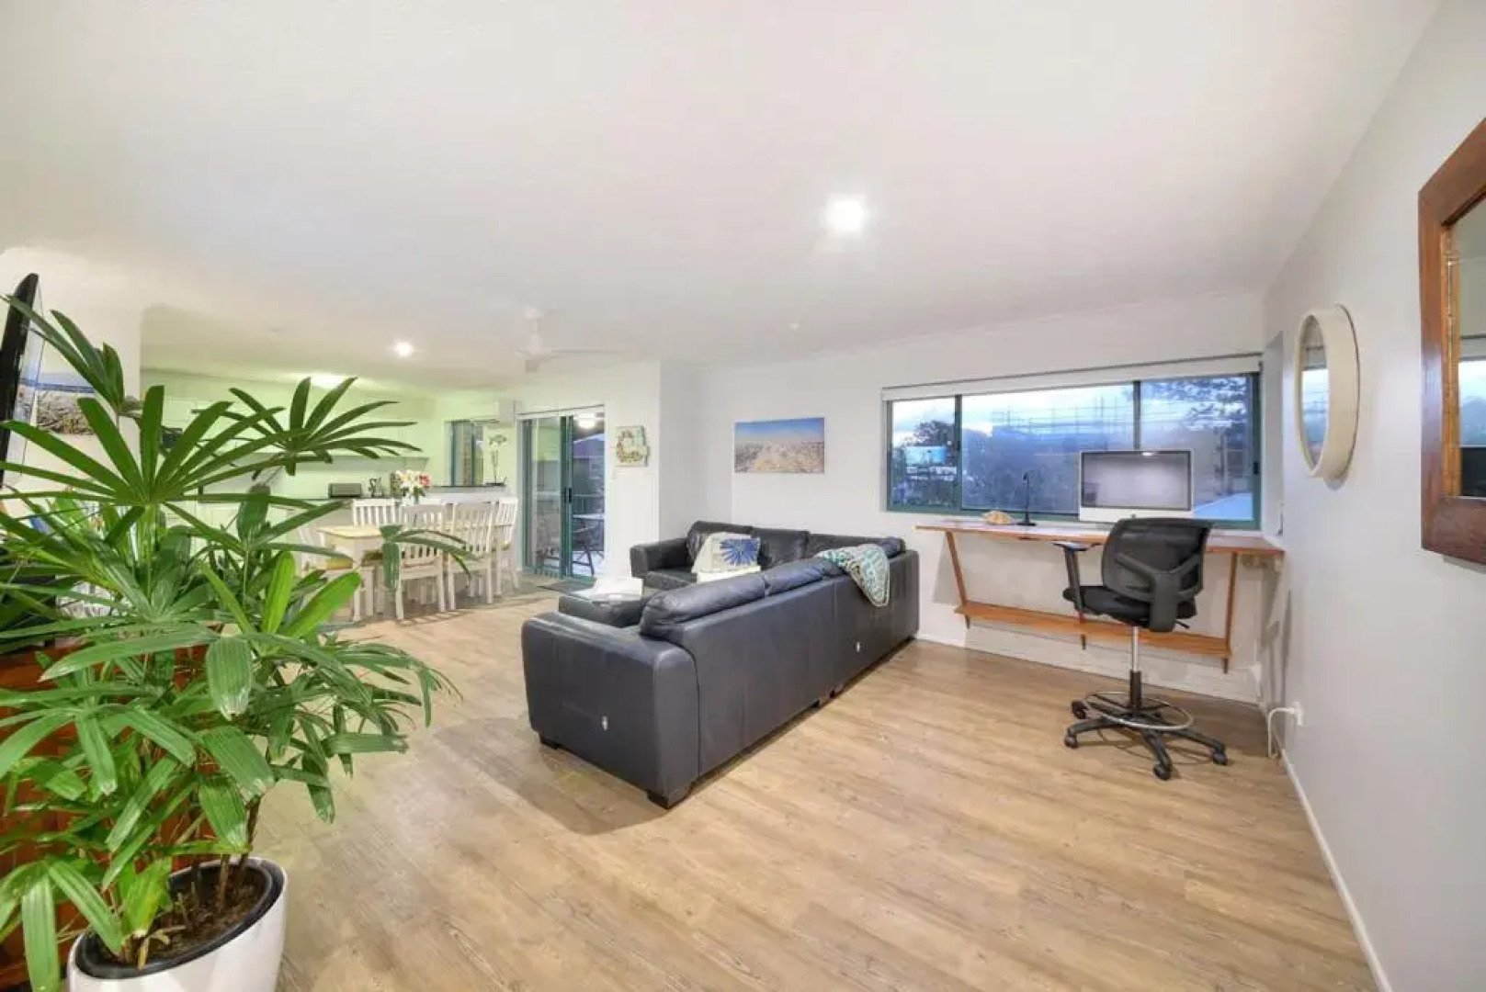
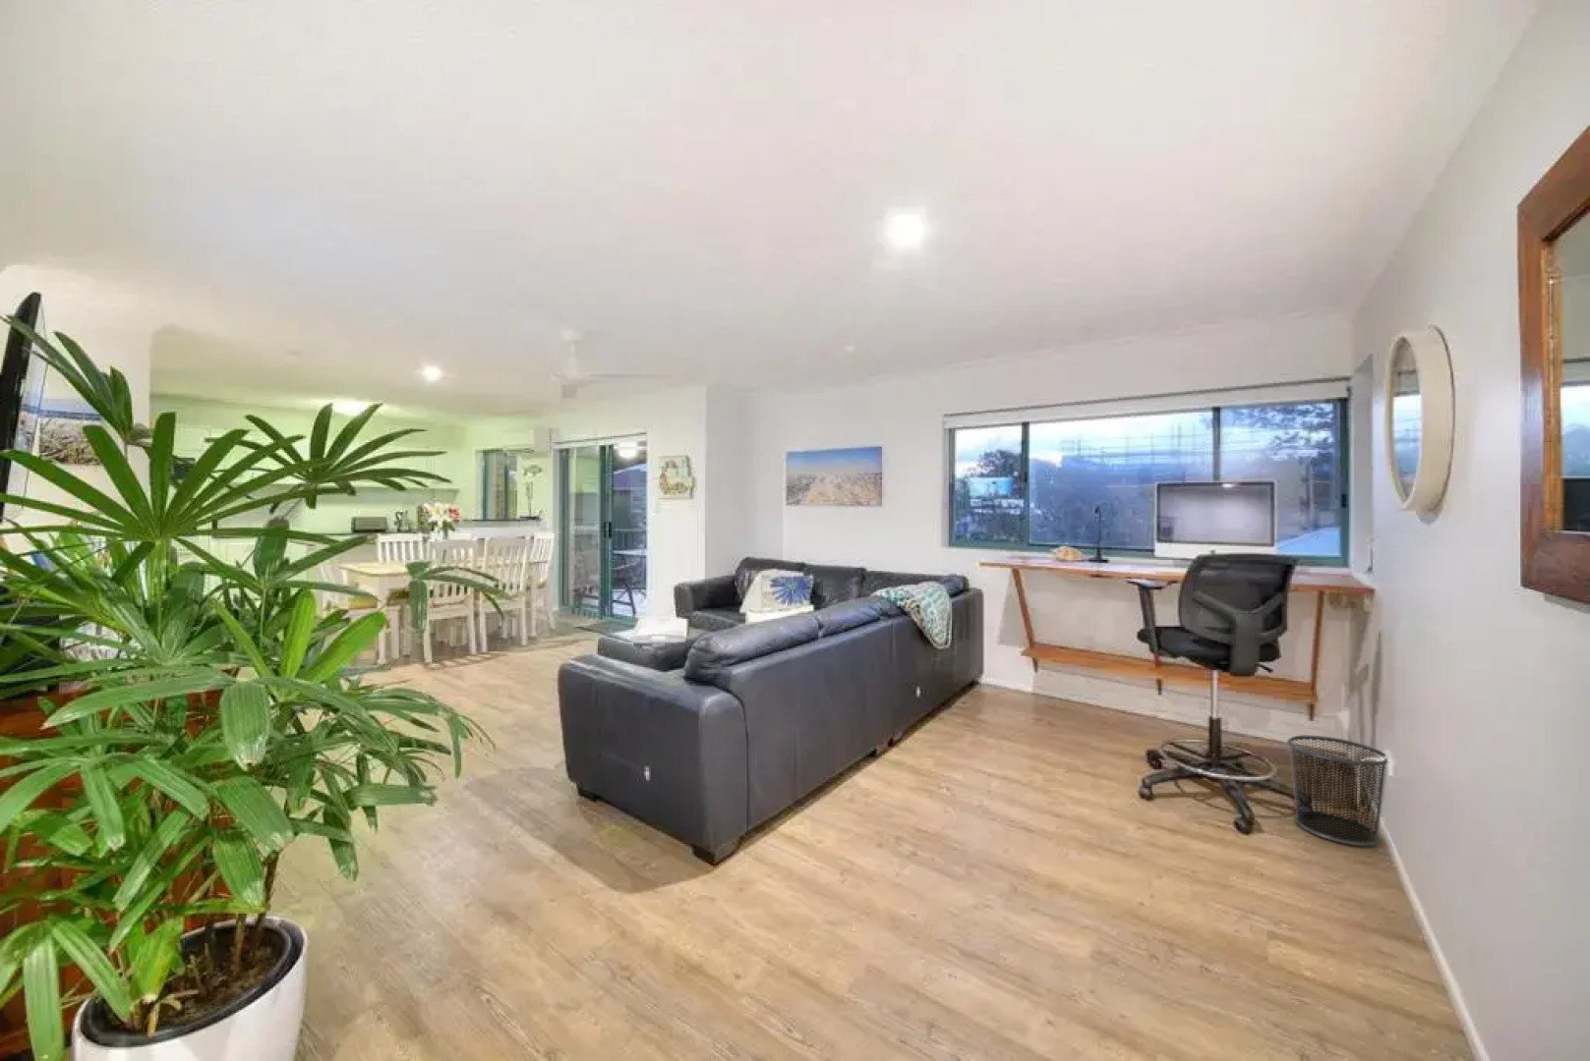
+ waste bin [1287,735,1389,847]
